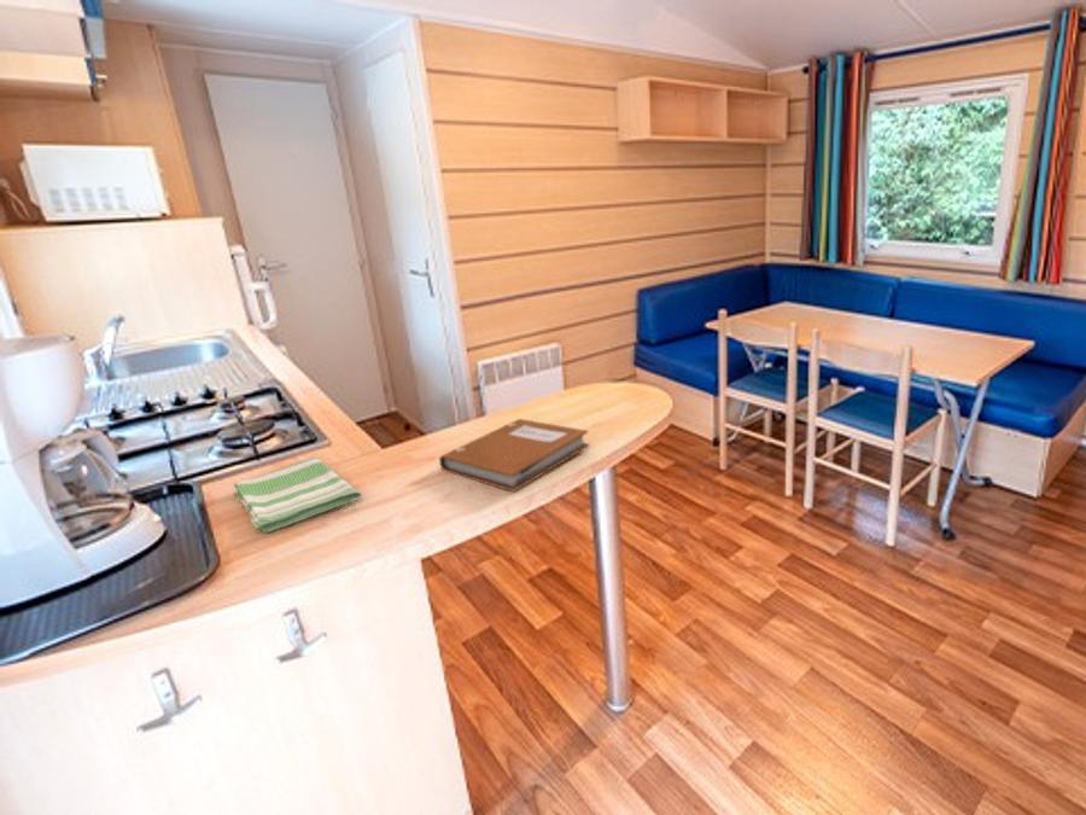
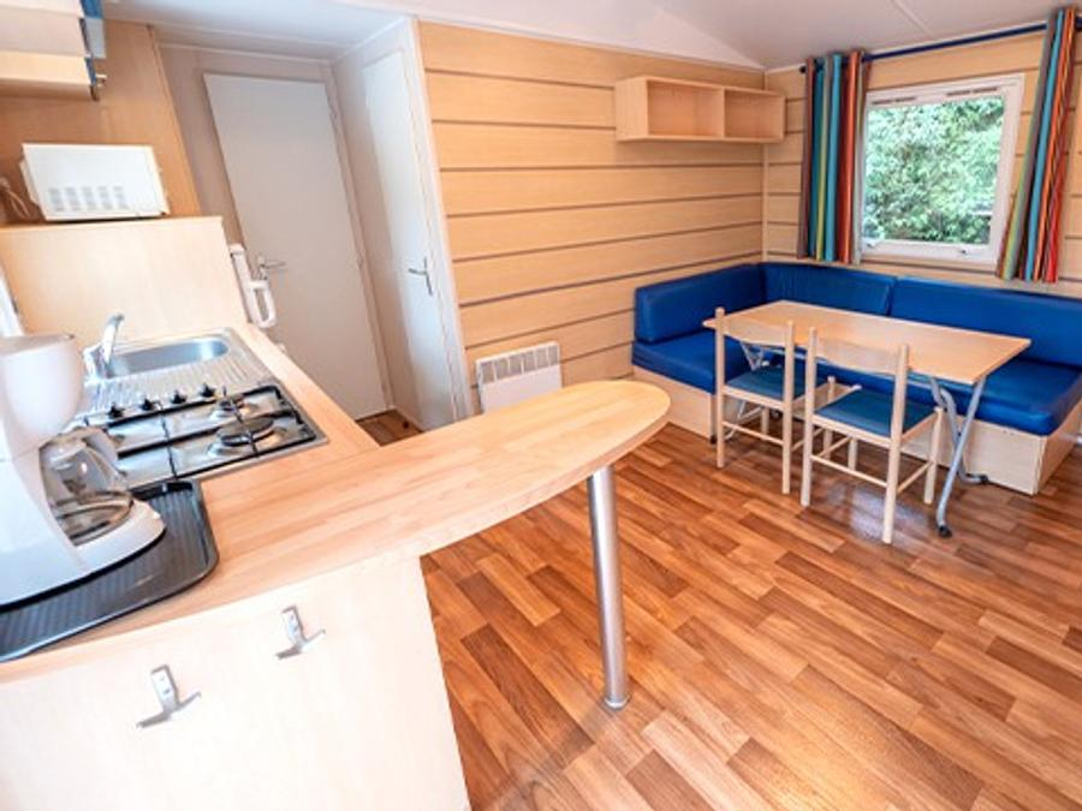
- dish towel [233,455,362,534]
- notebook [438,418,590,493]
